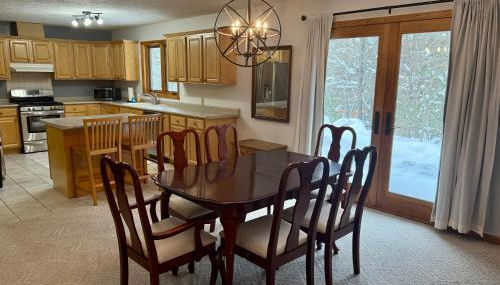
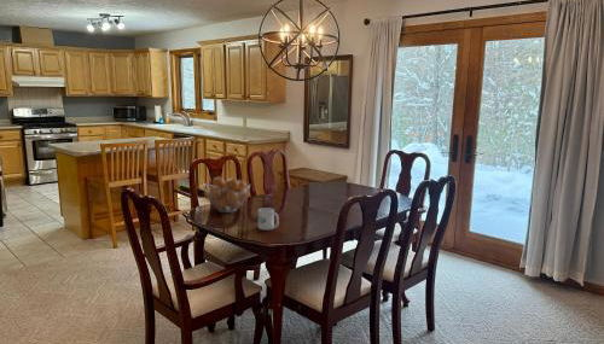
+ mug [257,206,280,231]
+ fruit basket [203,176,251,214]
